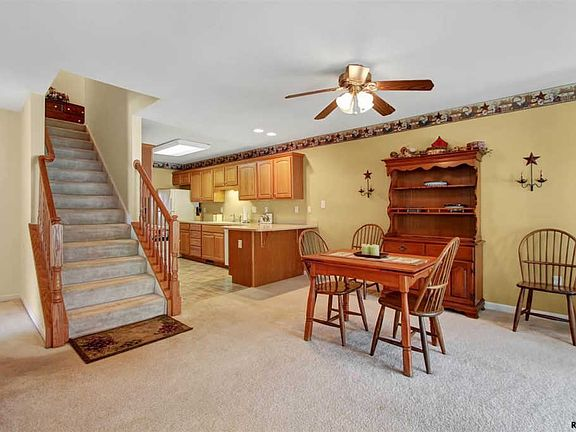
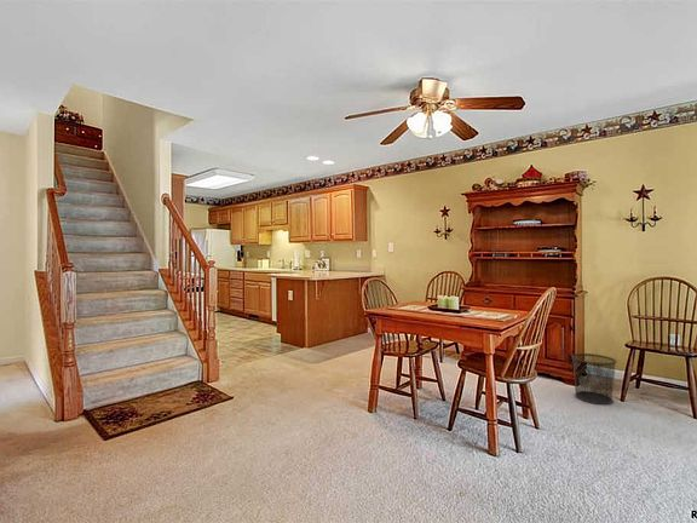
+ trash can [571,352,618,406]
